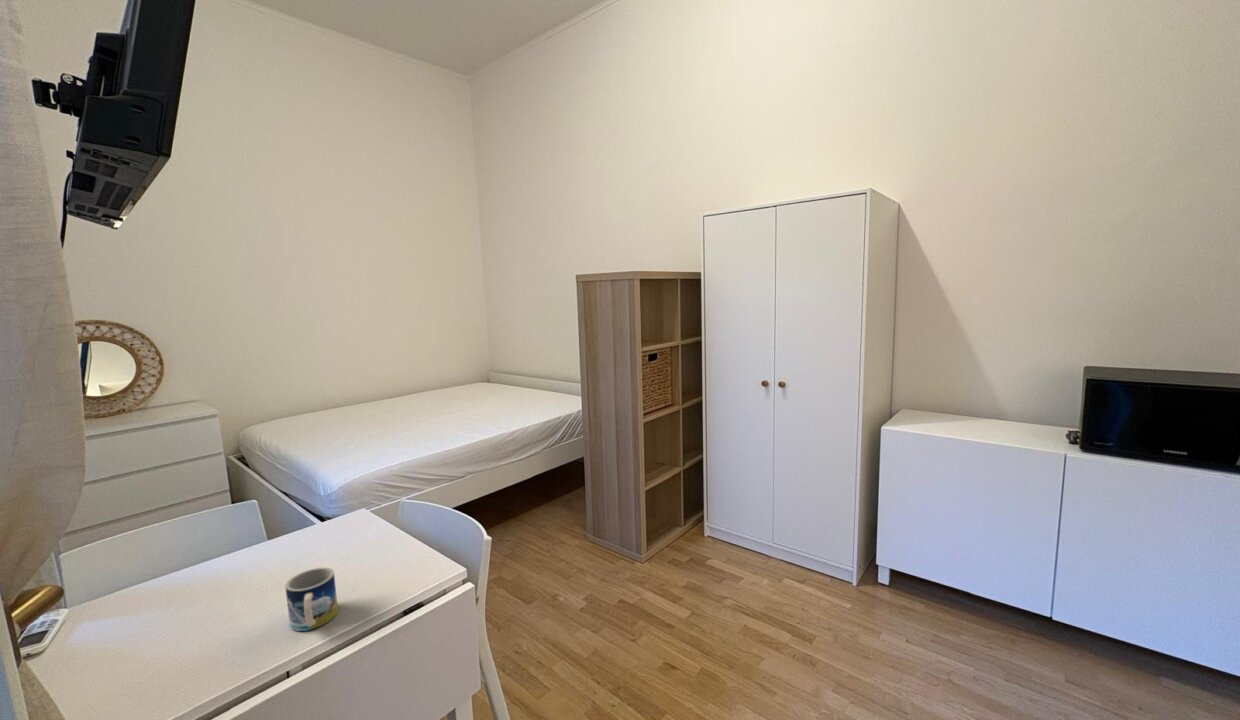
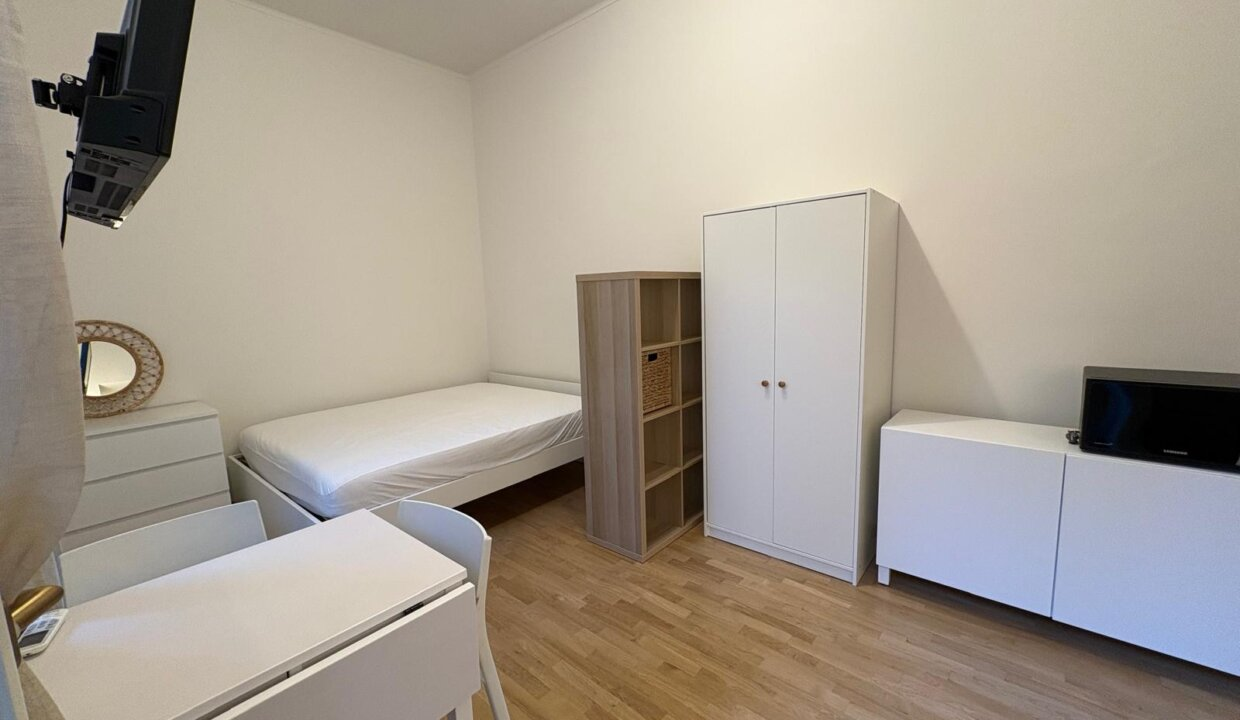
- mug [284,567,339,632]
